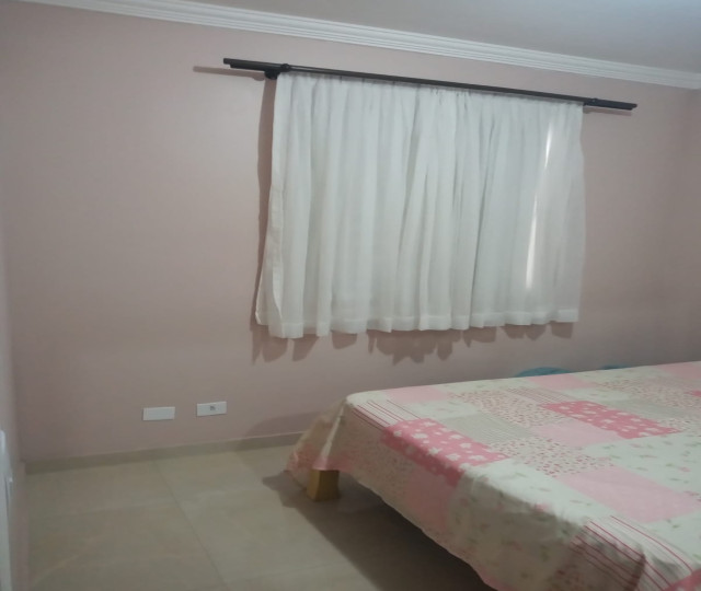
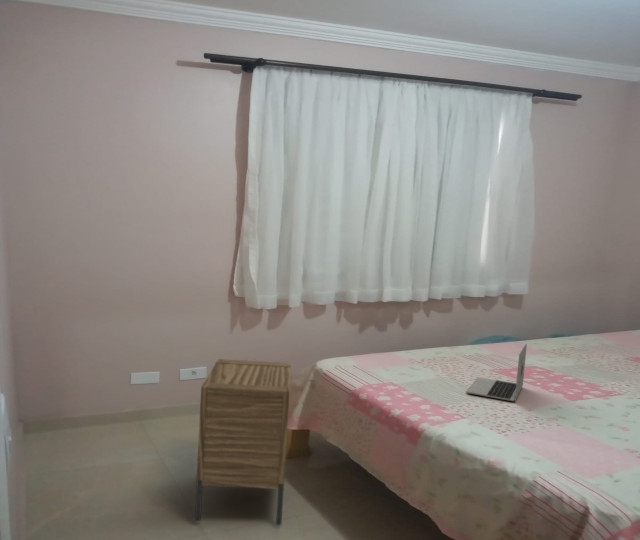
+ nightstand [194,358,292,527]
+ laptop [465,342,528,402]
